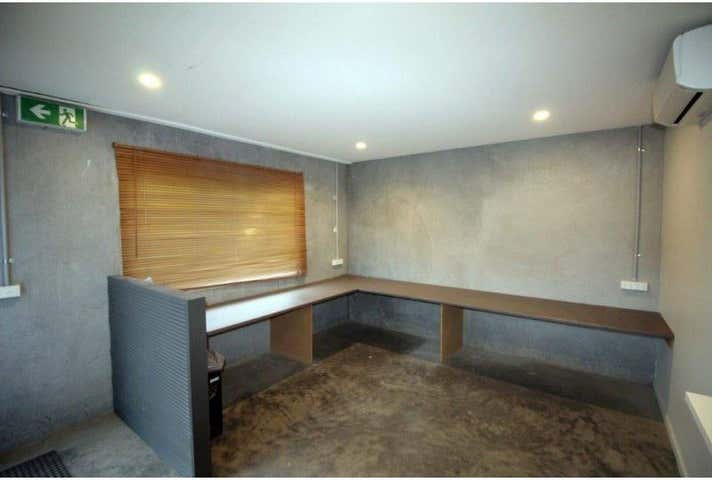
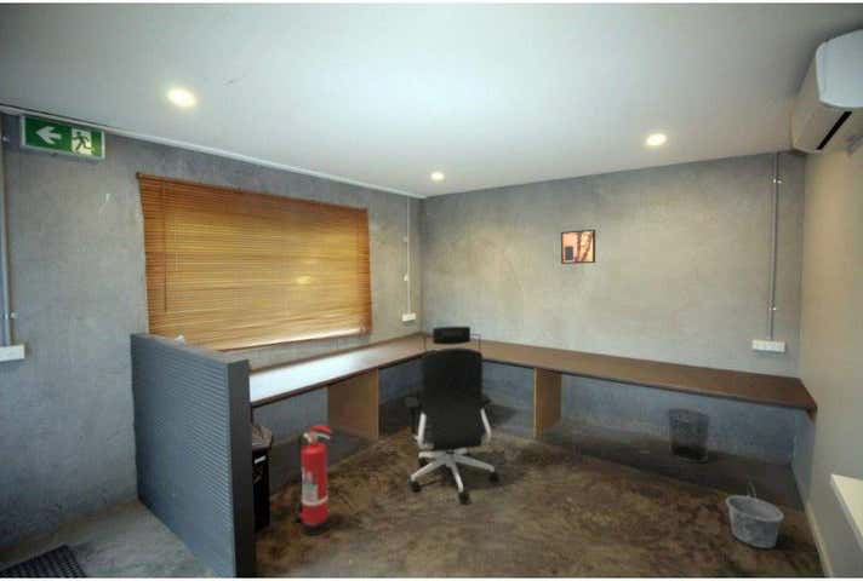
+ fire extinguisher [293,425,333,536]
+ wall art [560,229,596,265]
+ bucket [725,482,784,550]
+ waste bin [664,408,713,464]
+ office chair [404,326,501,504]
